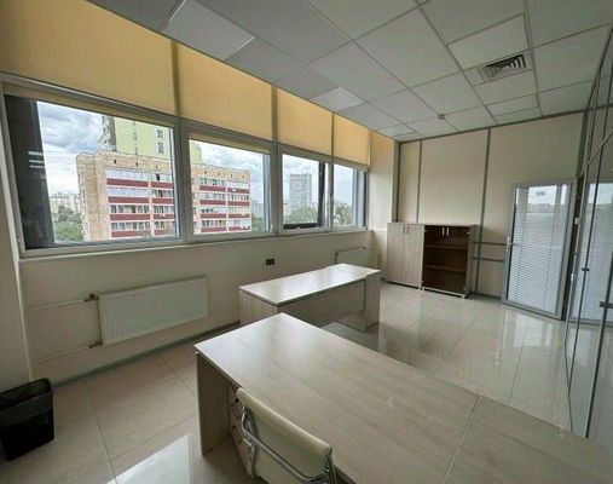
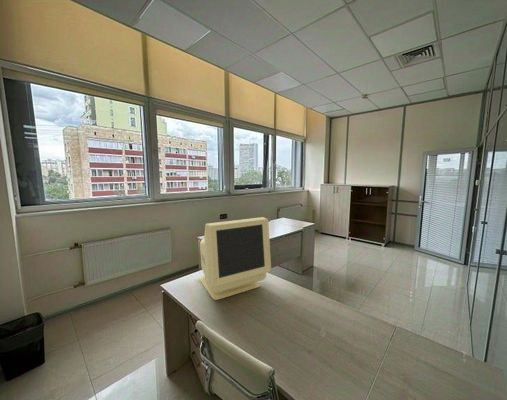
+ monitor [198,216,272,301]
